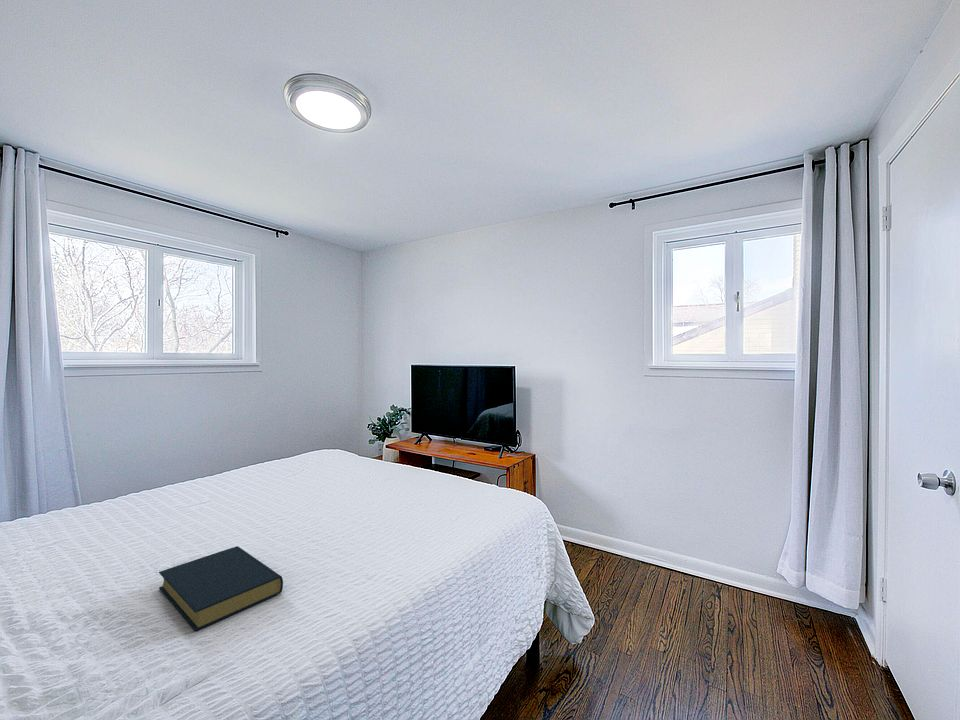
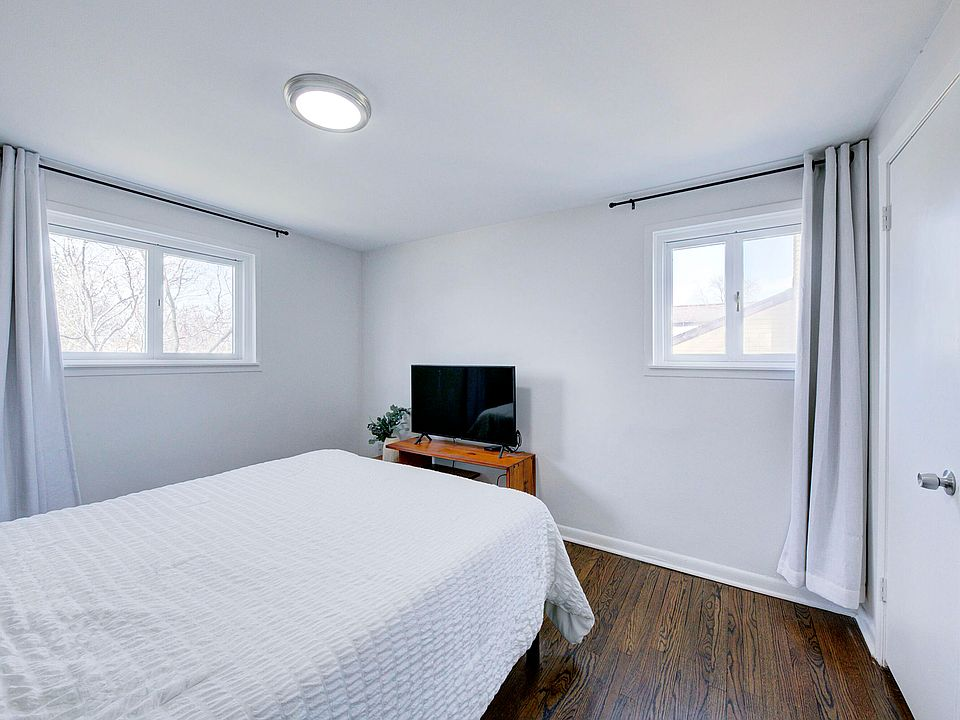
- hardback book [158,545,284,632]
